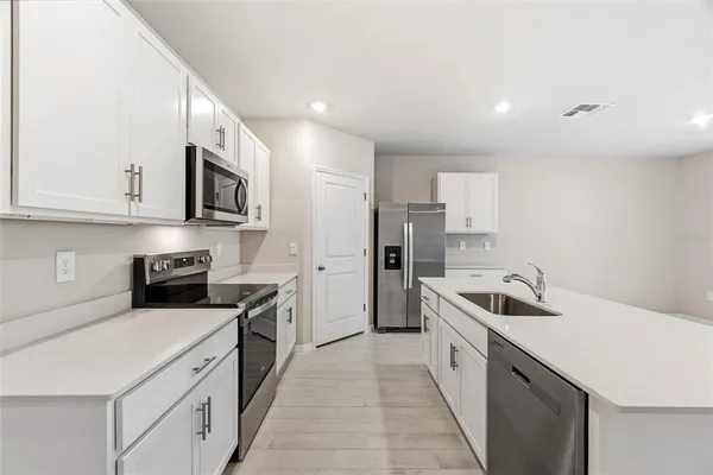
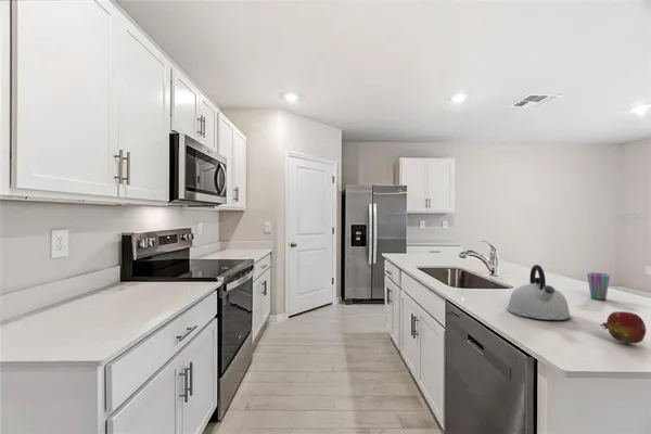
+ cup [586,271,611,301]
+ fruit [599,310,647,344]
+ kettle [506,264,572,321]
